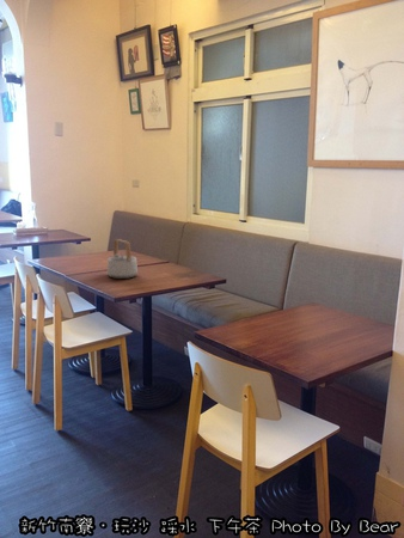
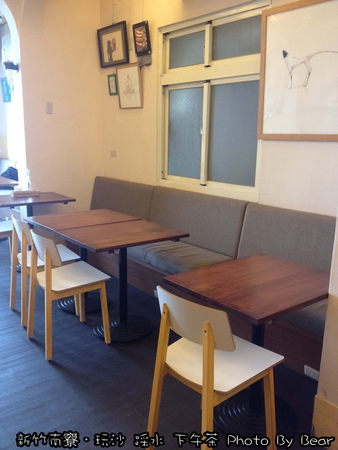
- teapot [106,238,139,280]
